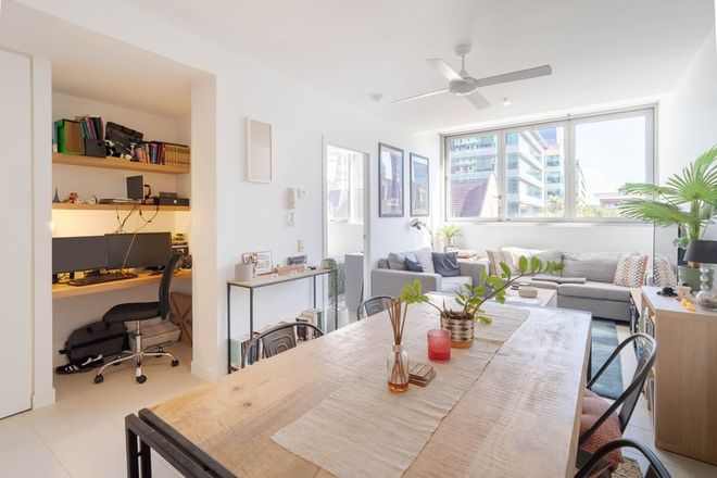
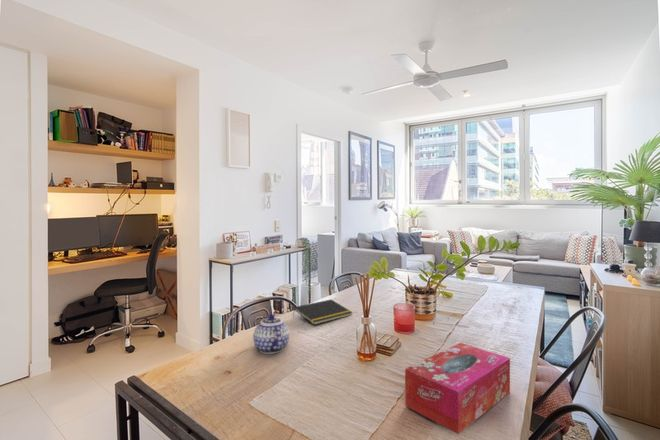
+ teapot [252,313,290,355]
+ tissue box [404,342,511,435]
+ notepad [292,298,354,326]
